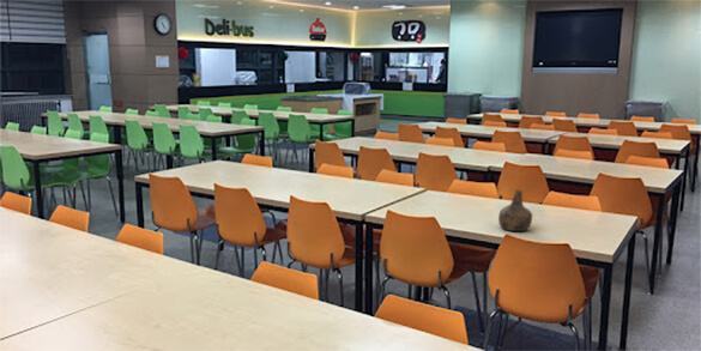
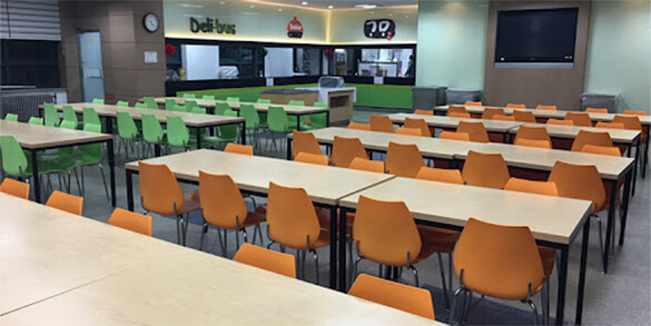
- bottle [497,188,533,232]
